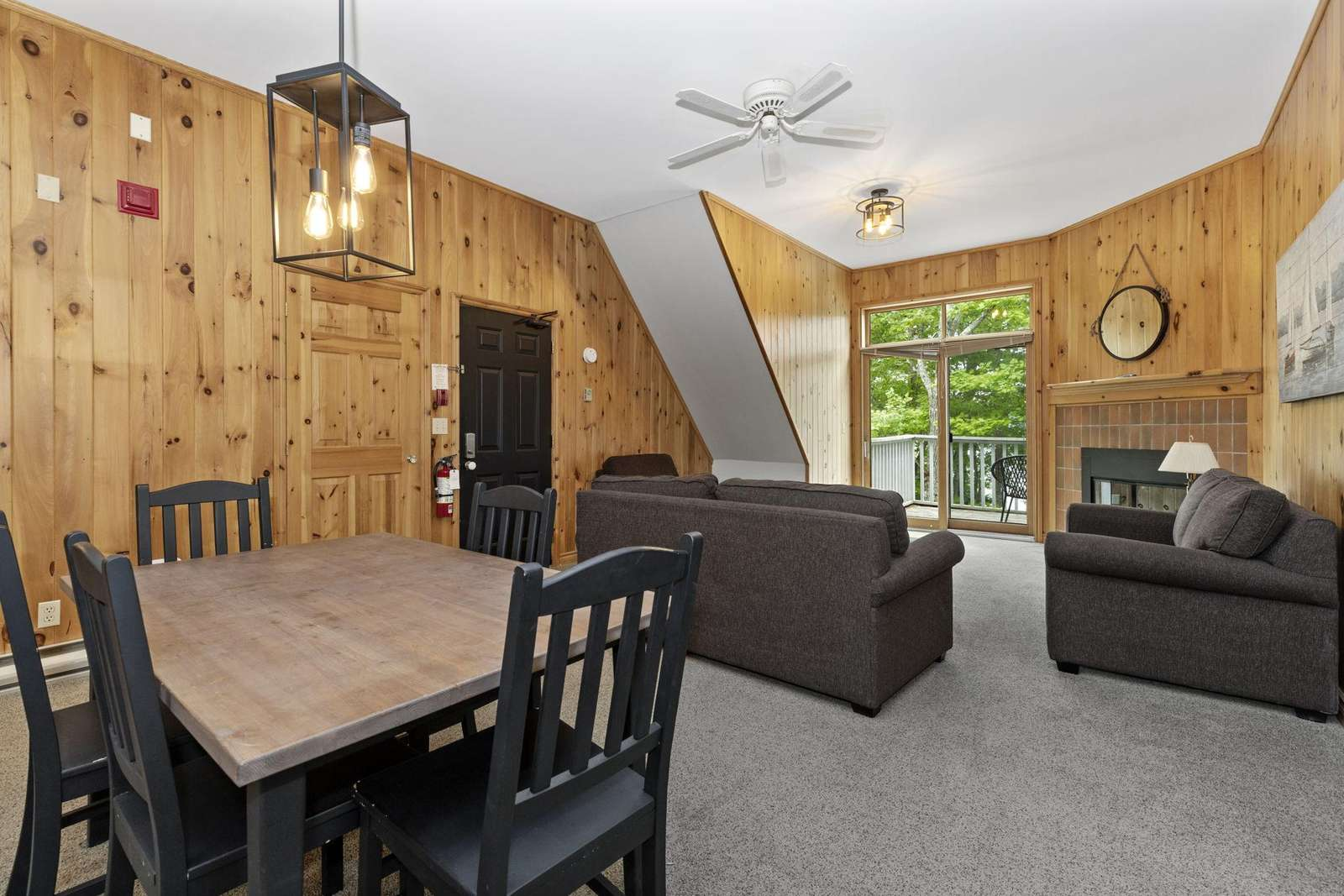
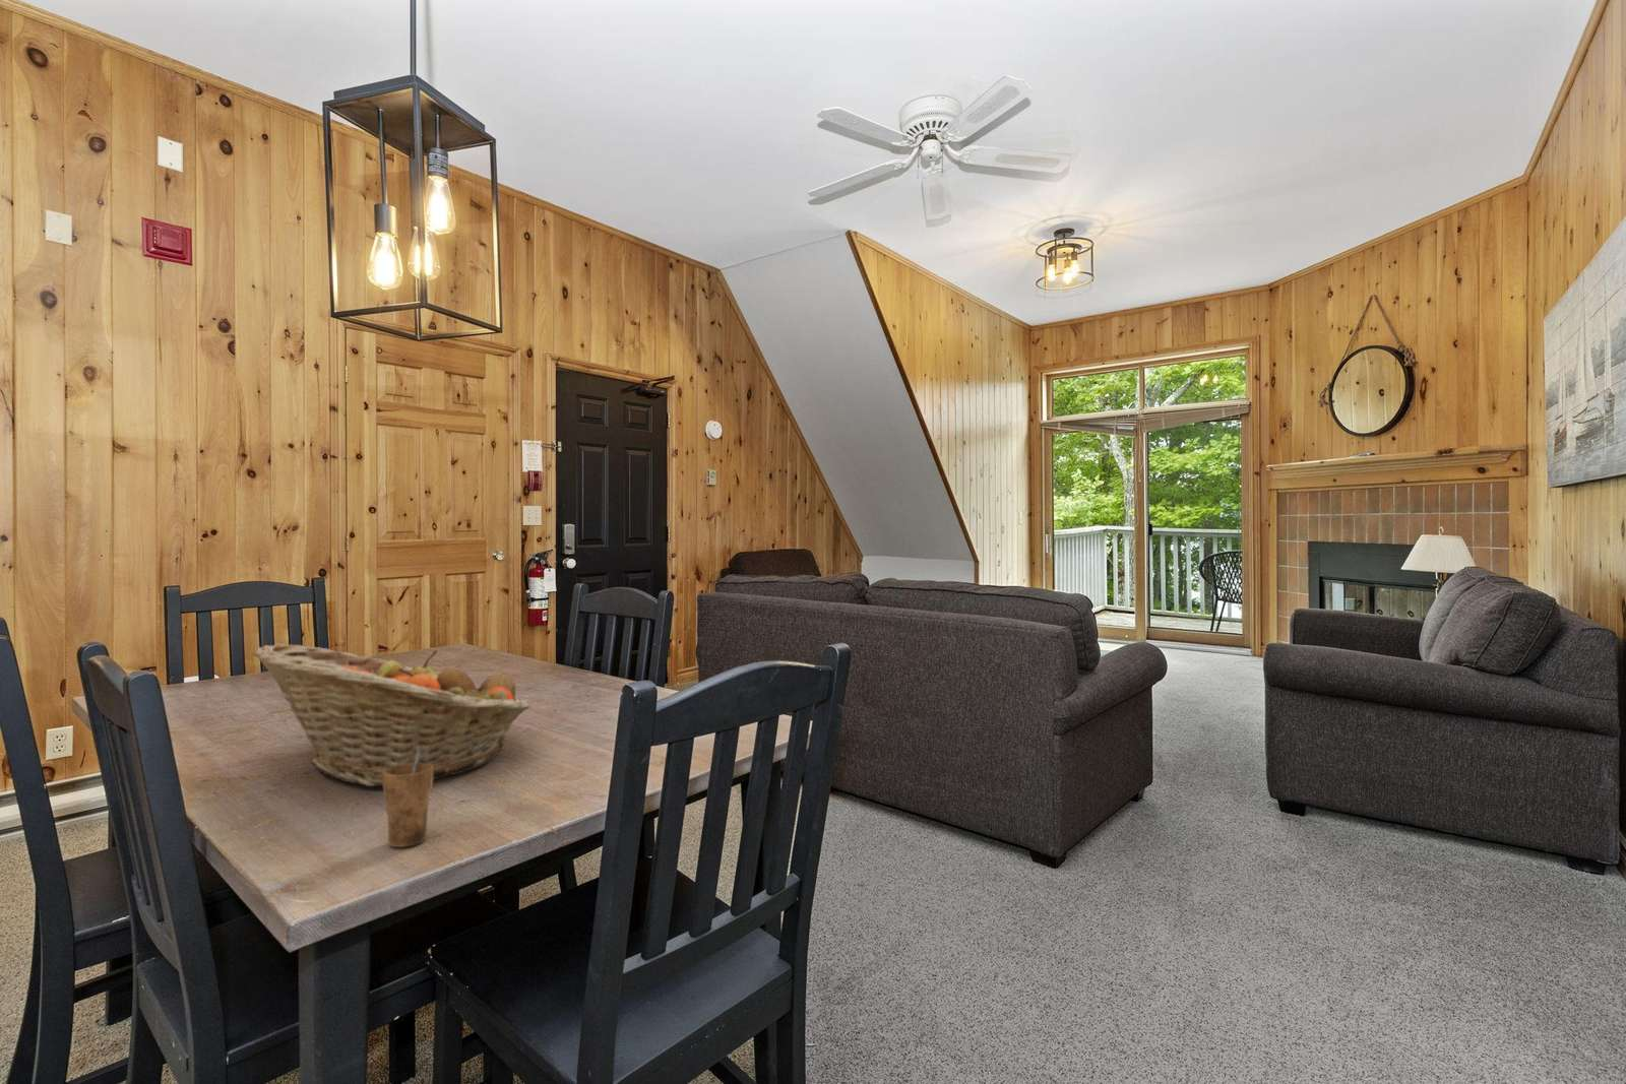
+ cup [382,745,434,848]
+ fruit basket [253,642,530,788]
